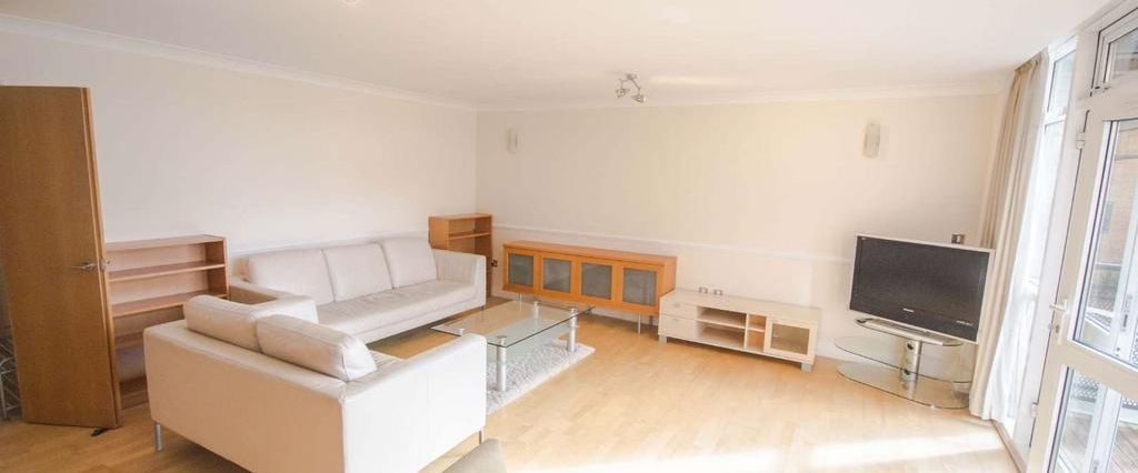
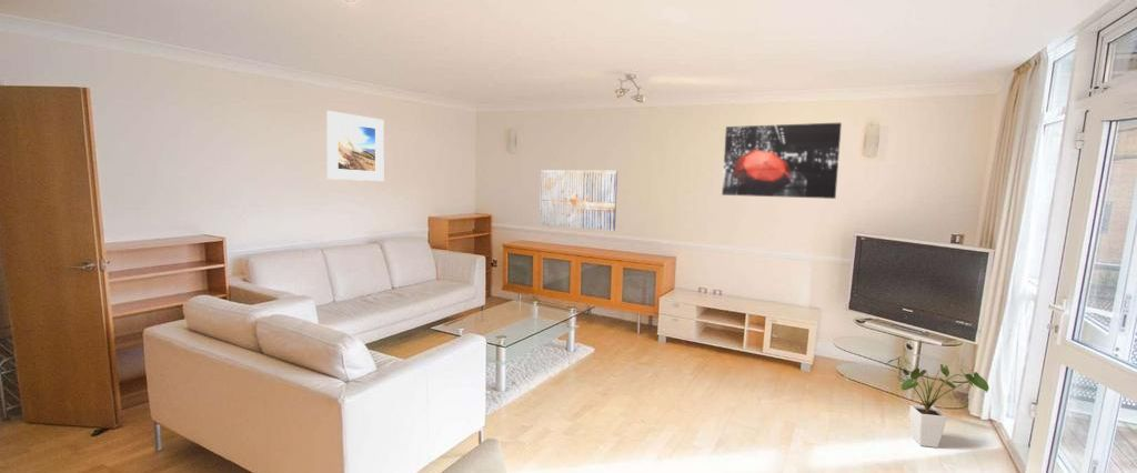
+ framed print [326,110,385,182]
+ wall art [721,122,843,200]
+ house plant [886,355,990,449]
+ wall art [539,169,618,232]
